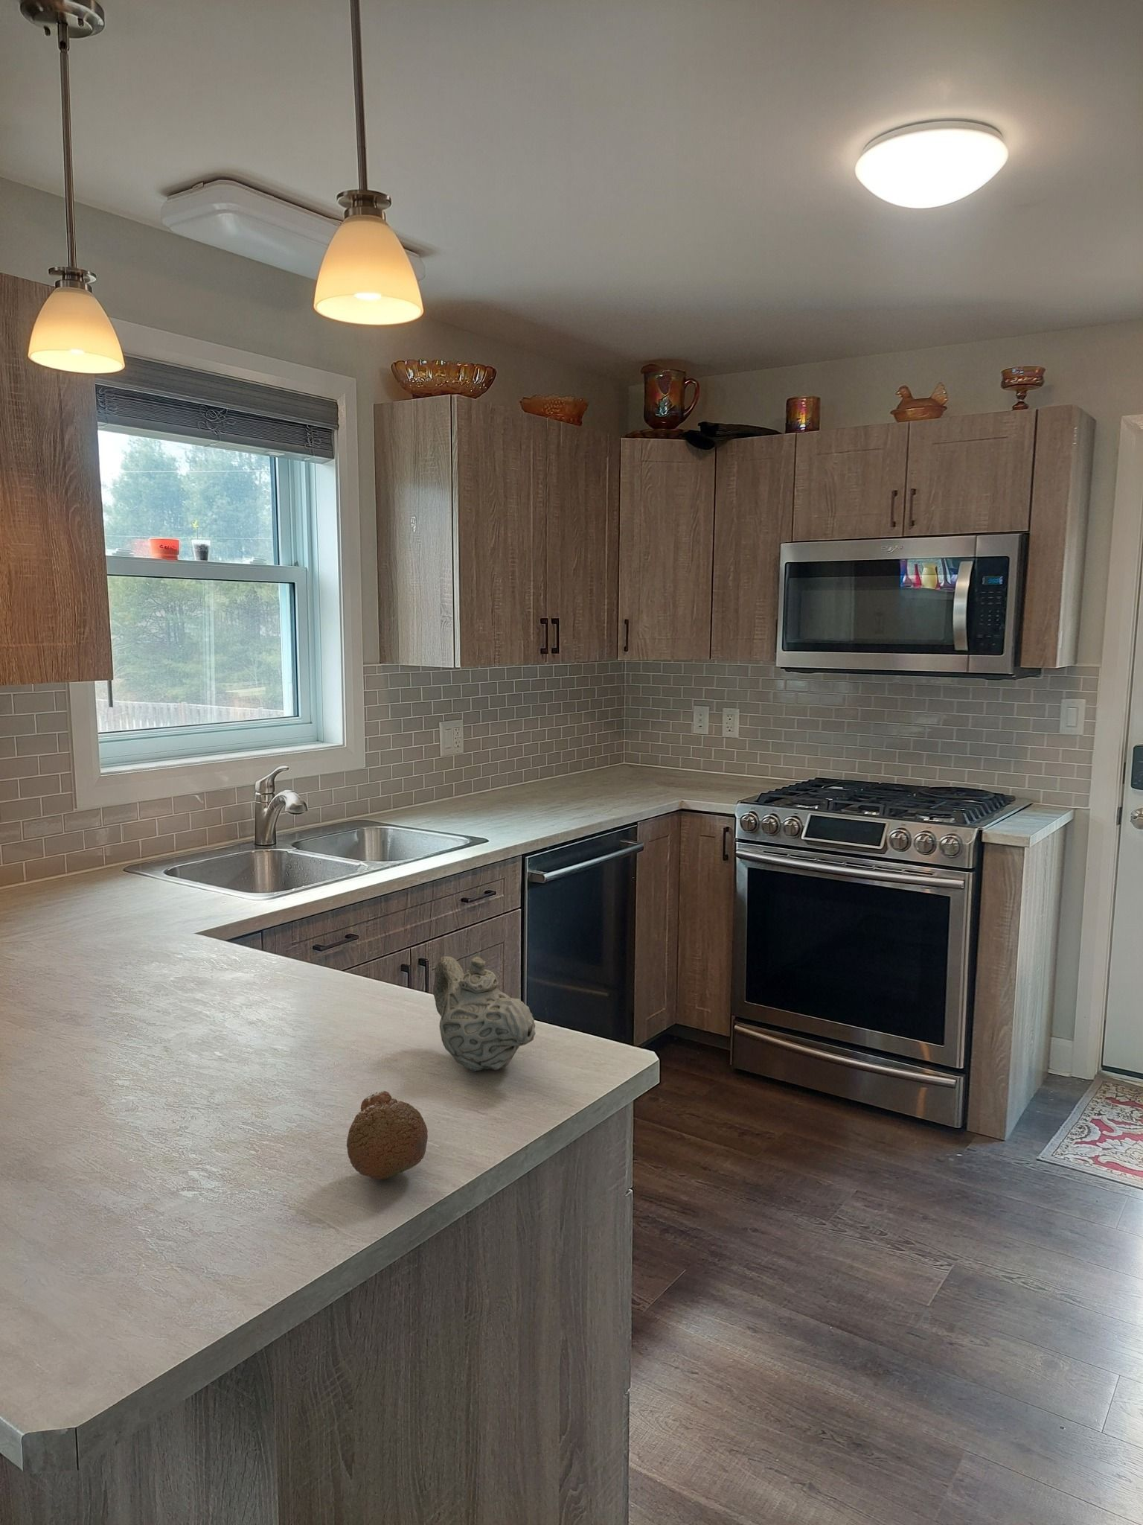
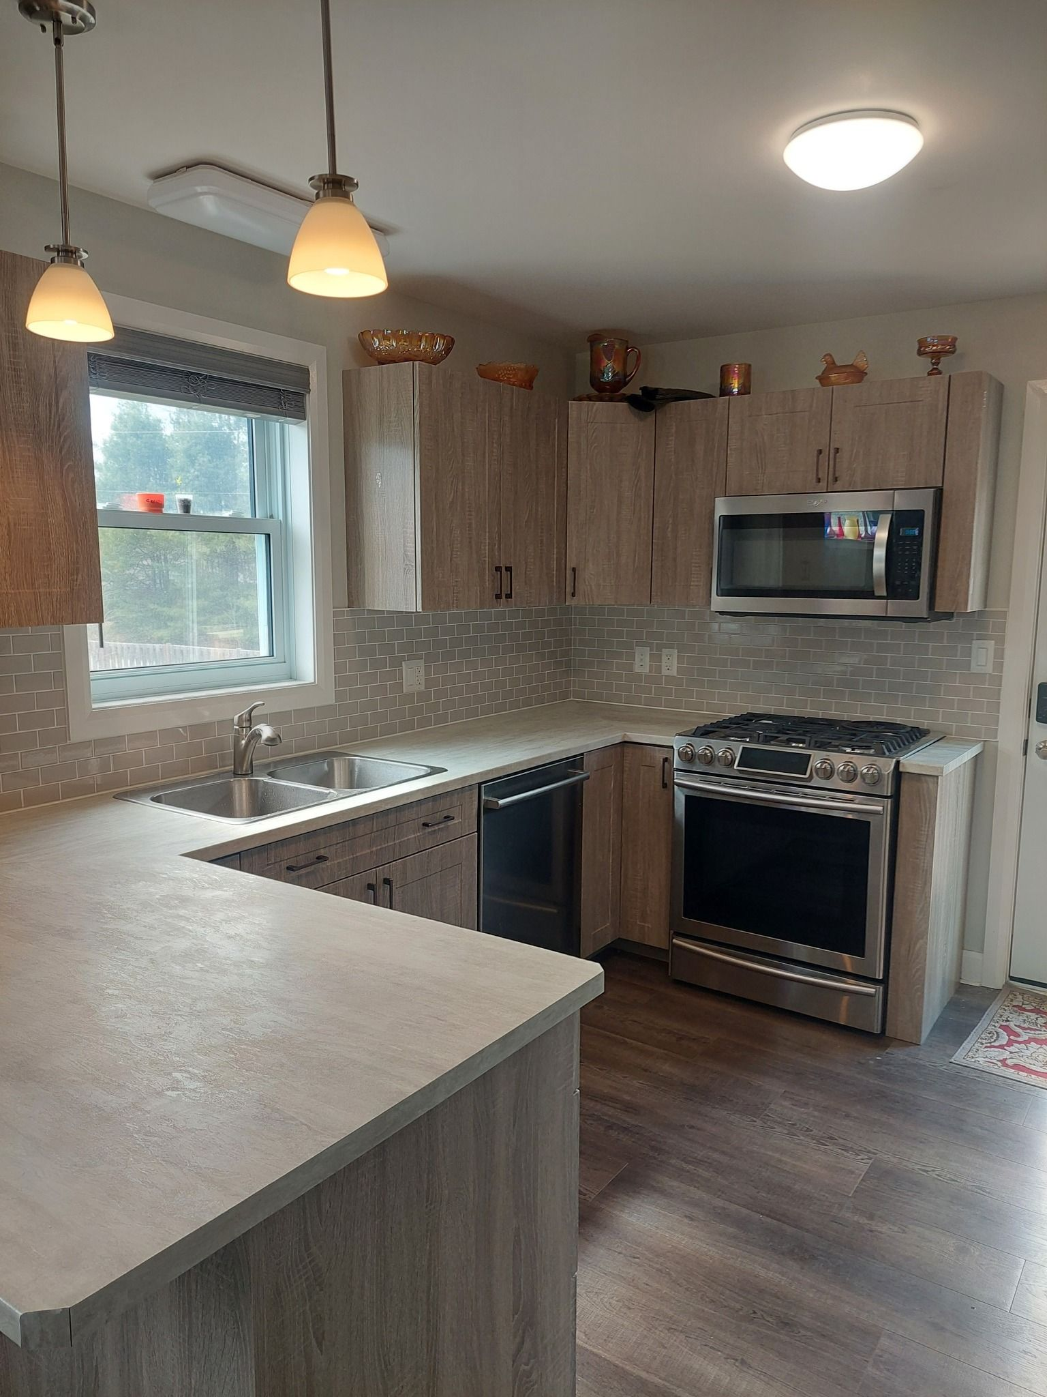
- teapot [432,956,537,1071]
- fruit [346,1090,429,1180]
